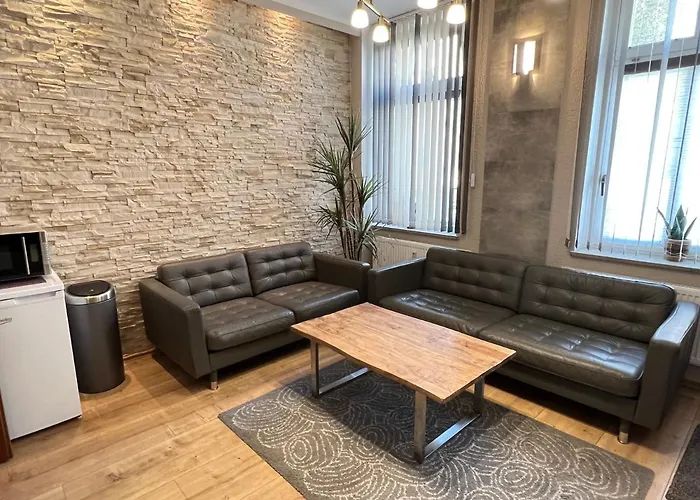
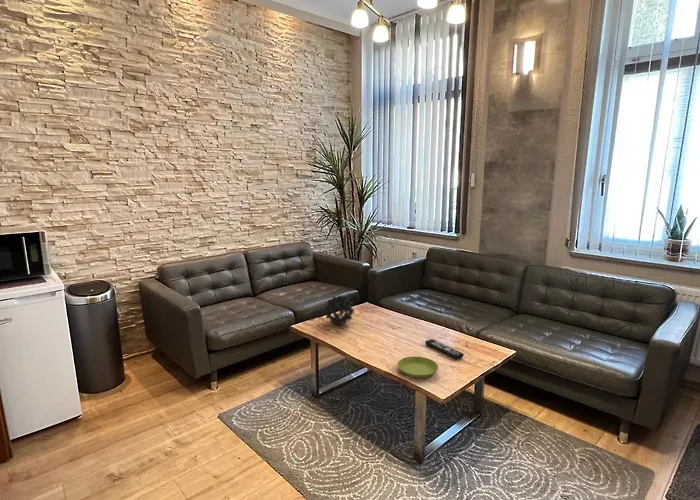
+ saucer [397,356,439,379]
+ decorative ball [324,294,355,326]
+ remote control [424,338,465,360]
